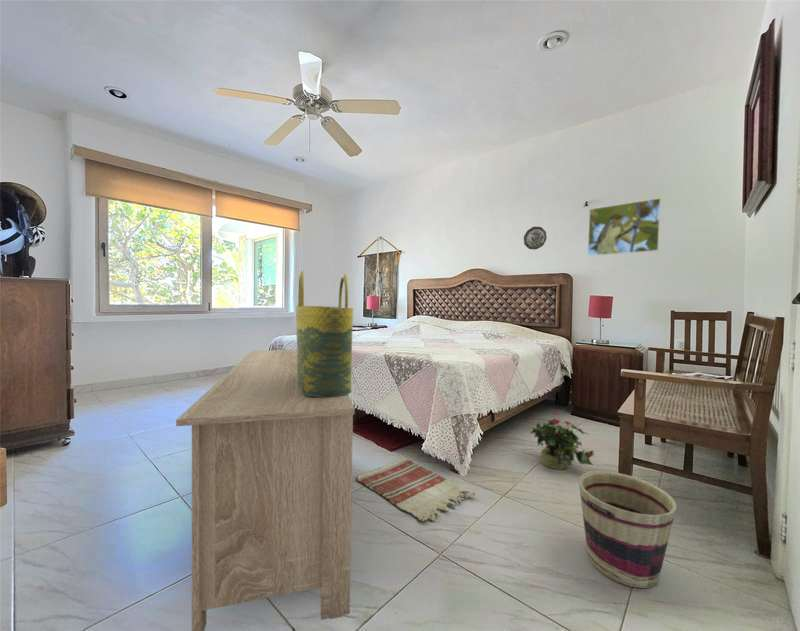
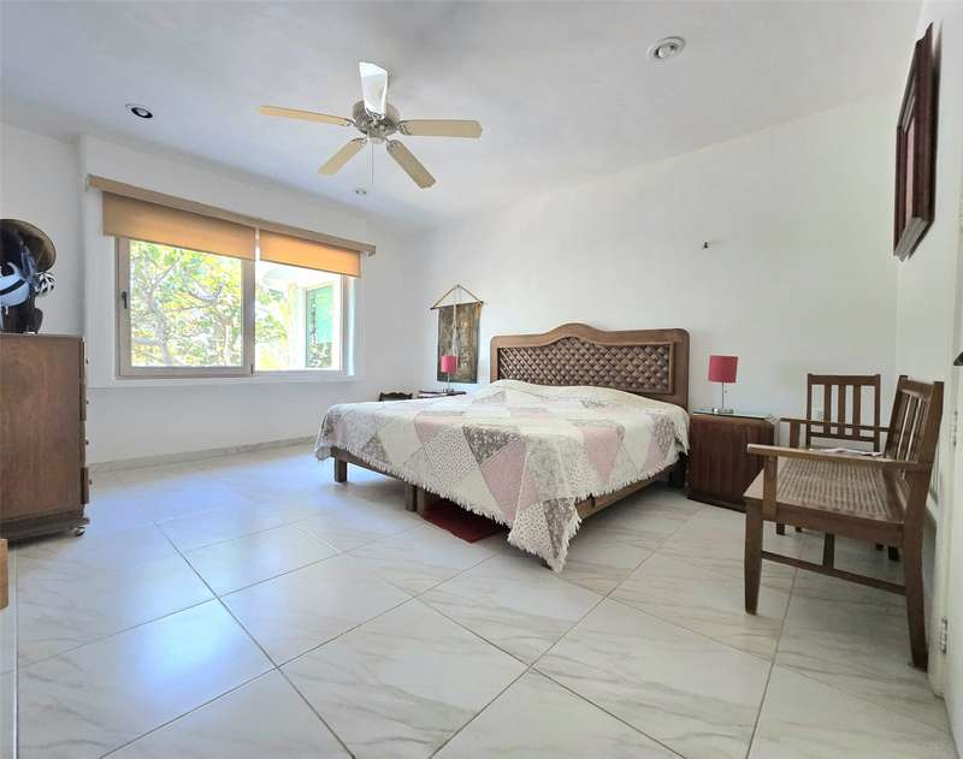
- tote bag [295,270,354,397]
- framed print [587,197,662,257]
- rug [356,456,476,522]
- storage bench [175,349,356,631]
- basket [578,470,678,589]
- decorative plate [523,226,548,251]
- potted plant [529,411,595,471]
